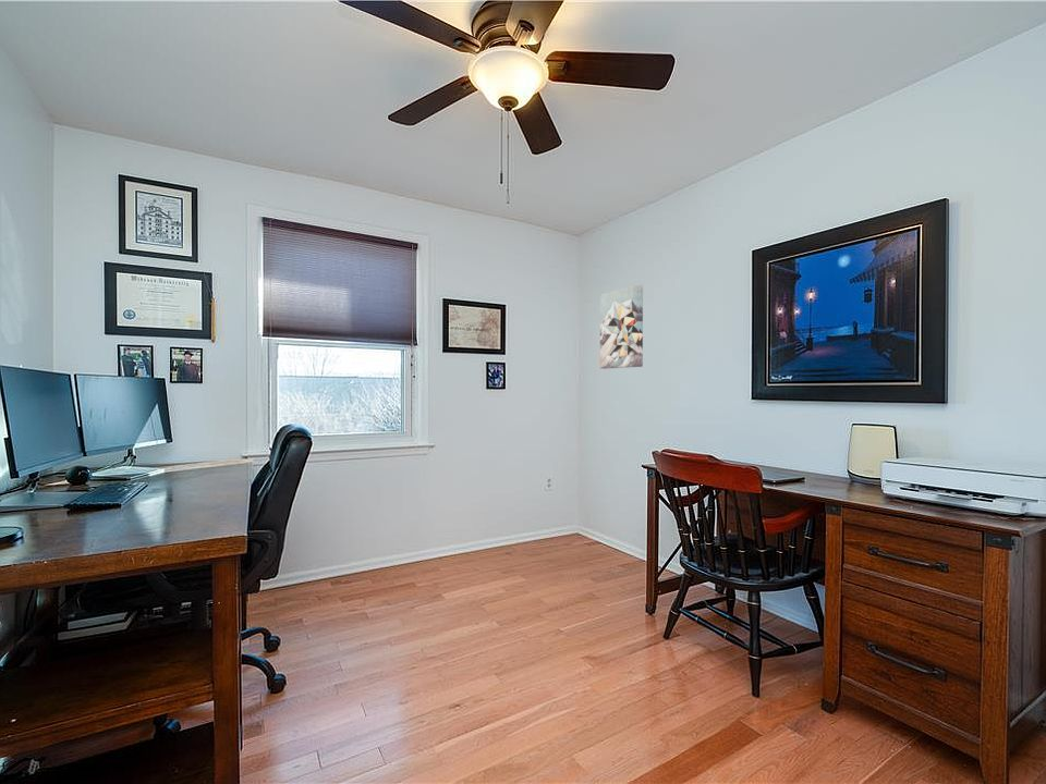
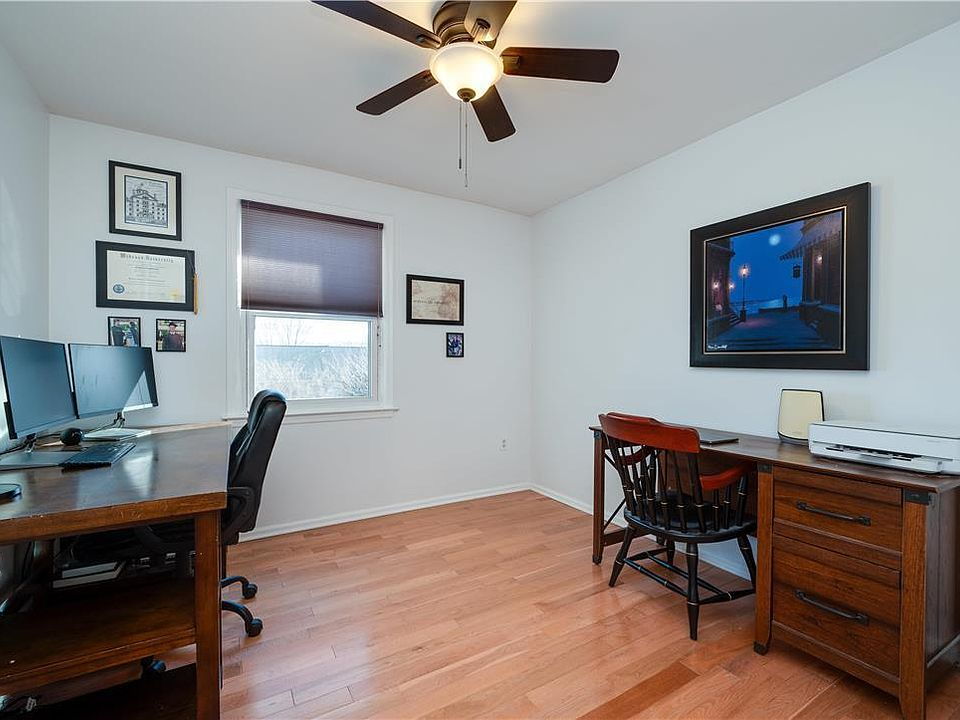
- wall art [599,284,644,370]
